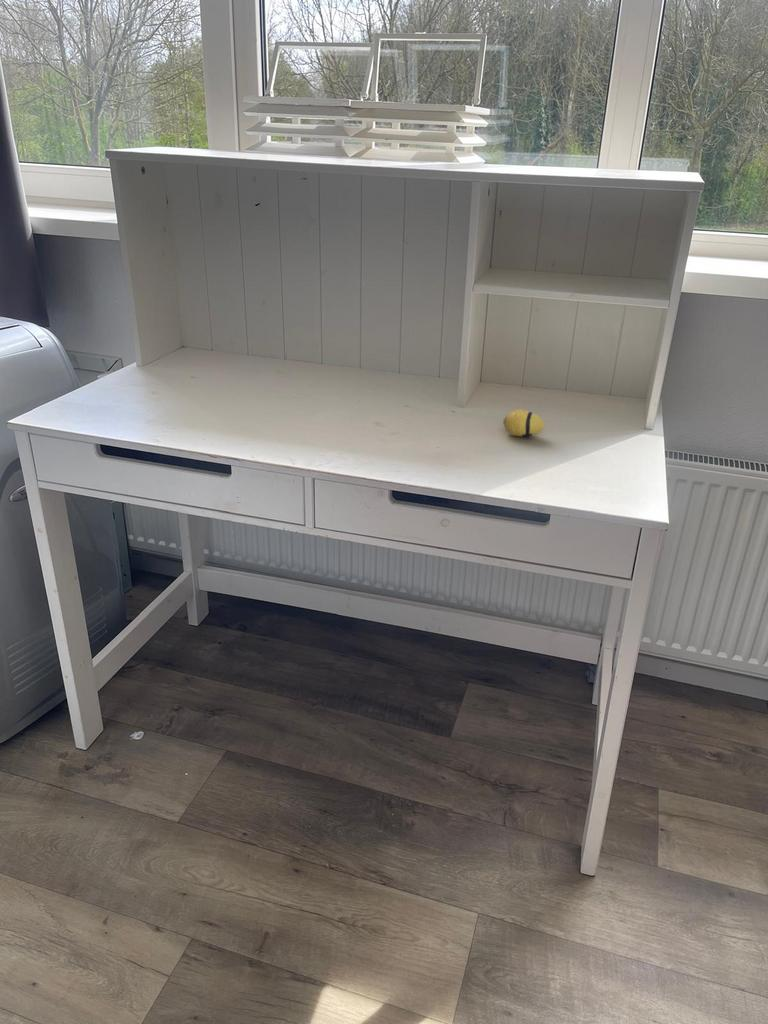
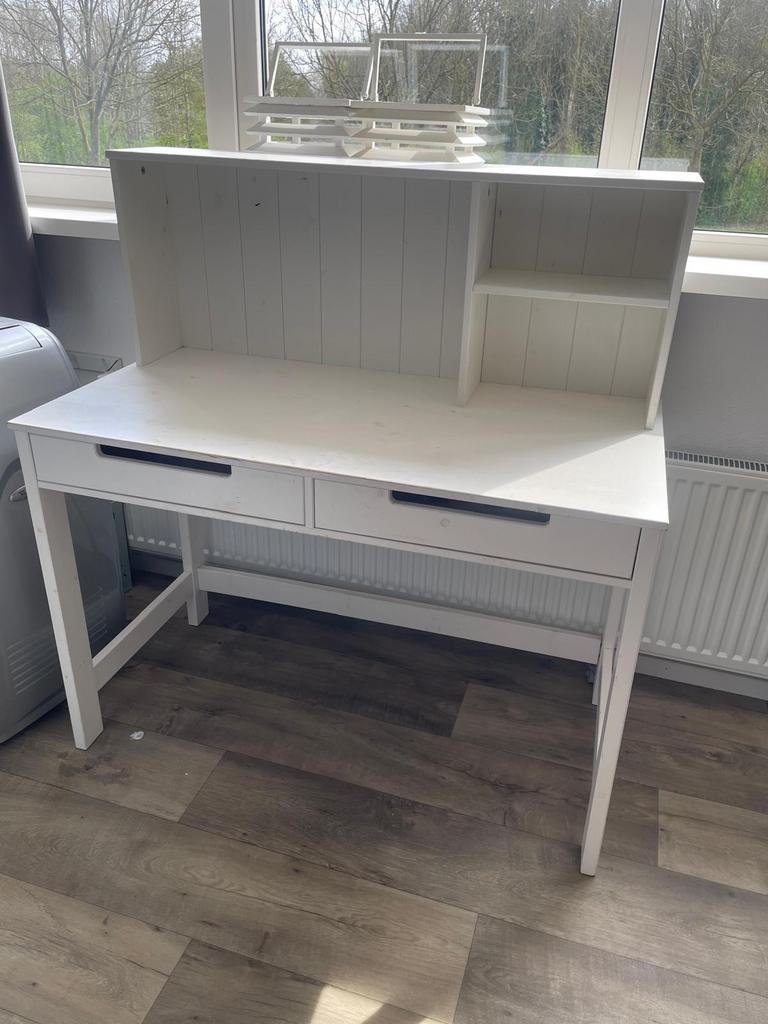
- decorative egg [502,408,546,438]
